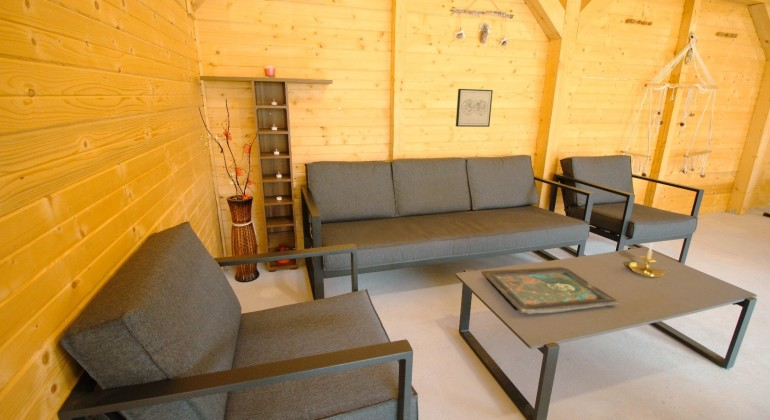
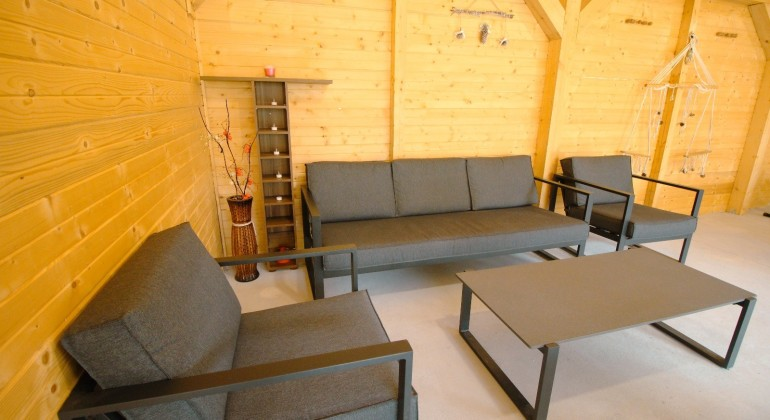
- candle holder [628,242,670,279]
- wall art [455,88,494,128]
- decorative tray [485,267,620,315]
